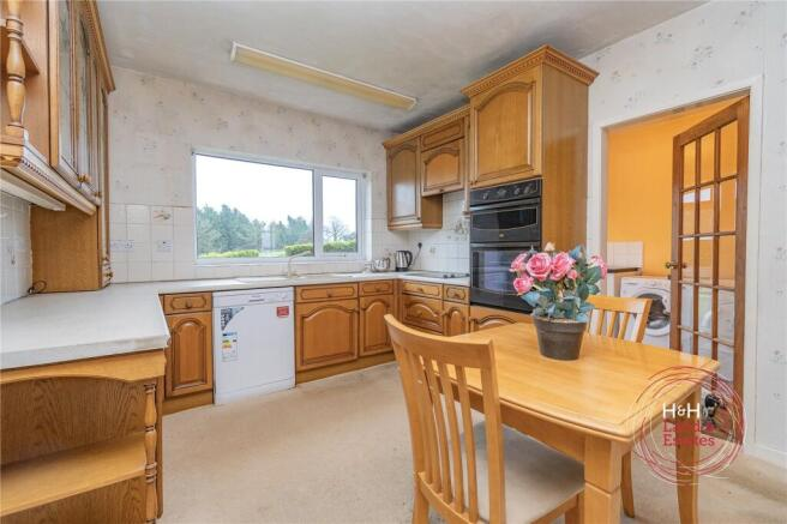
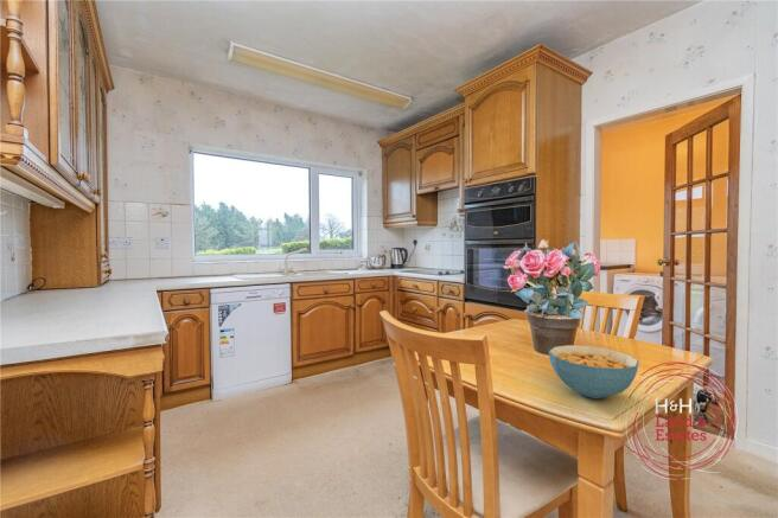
+ cereal bowl [548,344,640,399]
